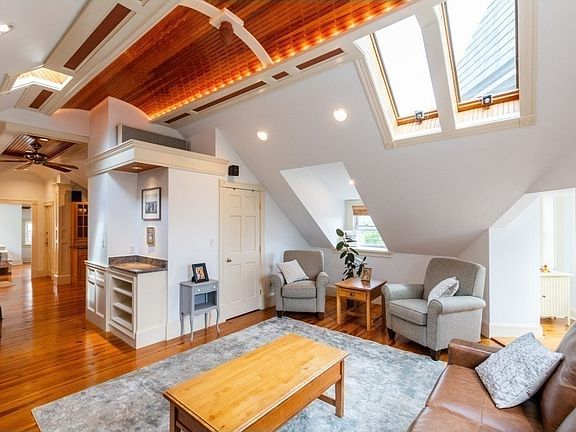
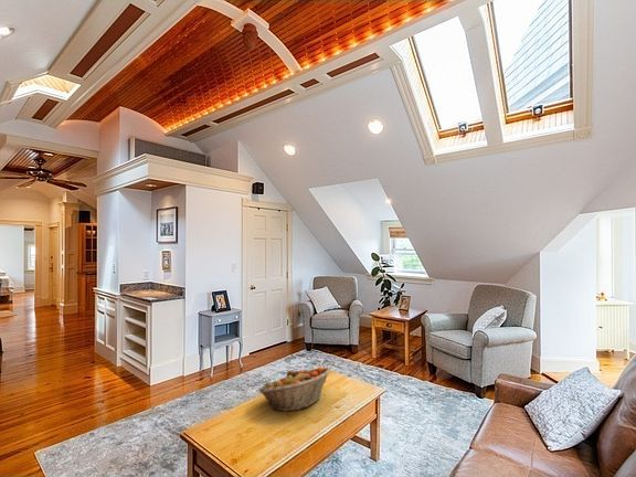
+ fruit basket [257,365,332,412]
